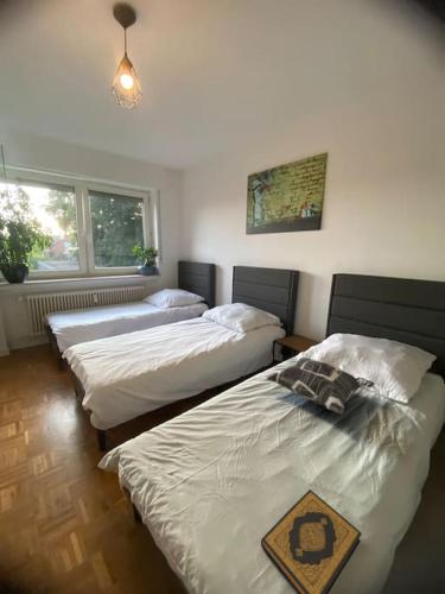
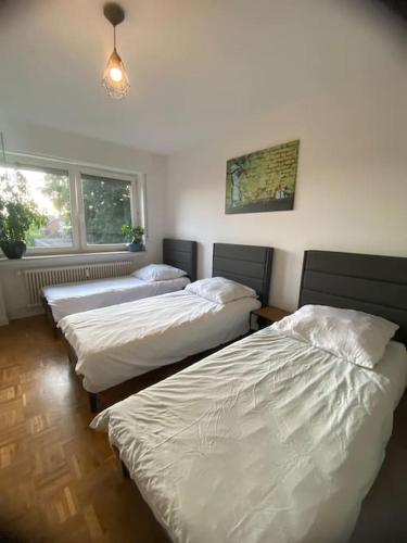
- hardback book [260,488,363,594]
- decorative pillow [266,356,376,415]
